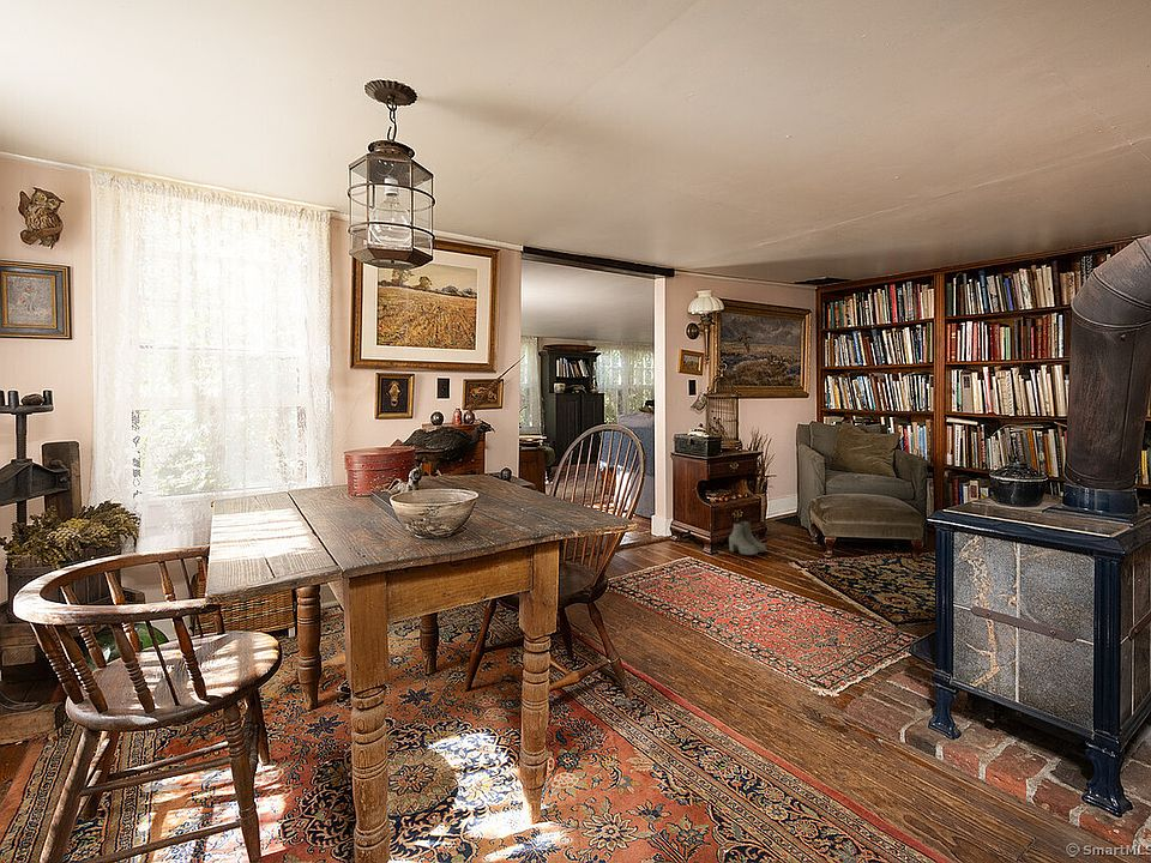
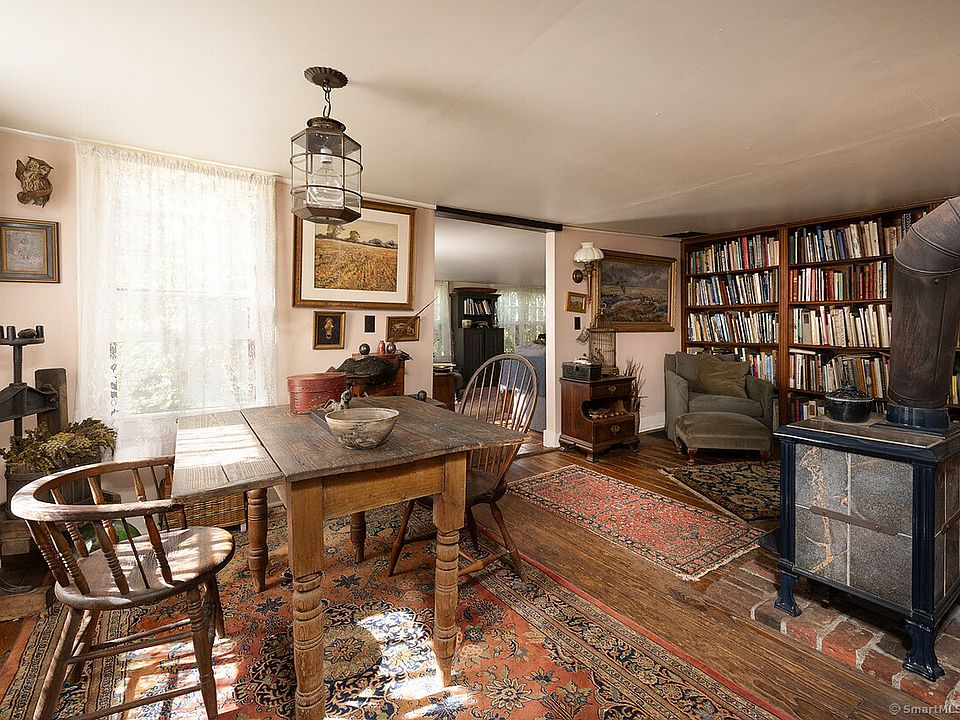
- boots [728,520,767,556]
